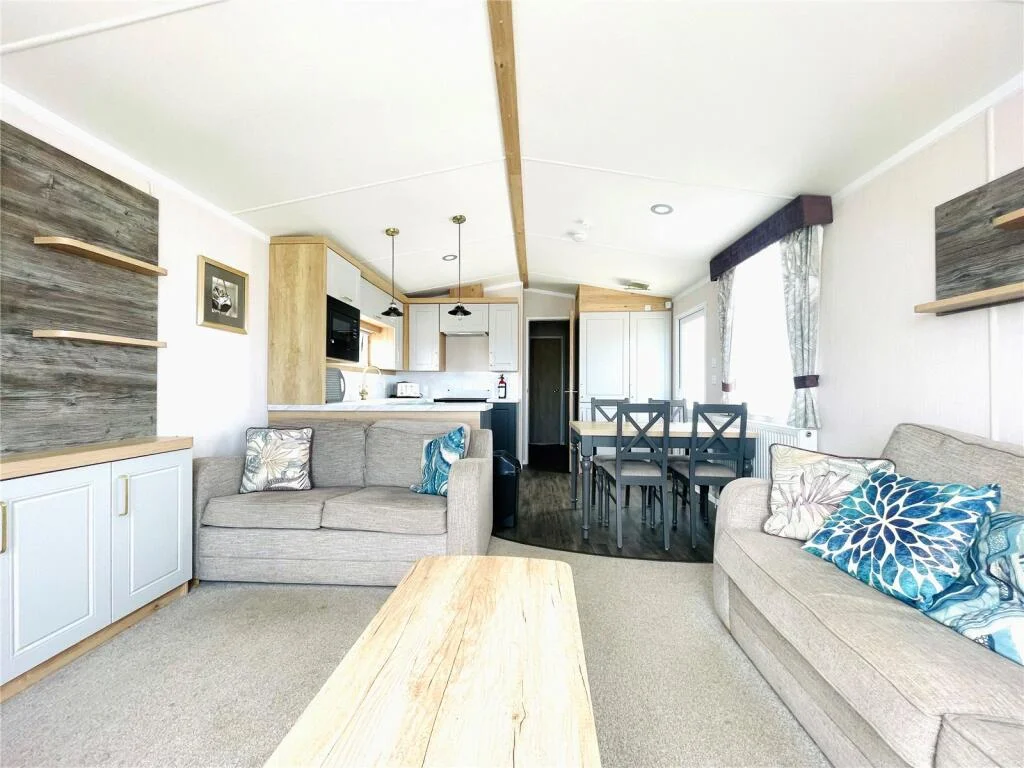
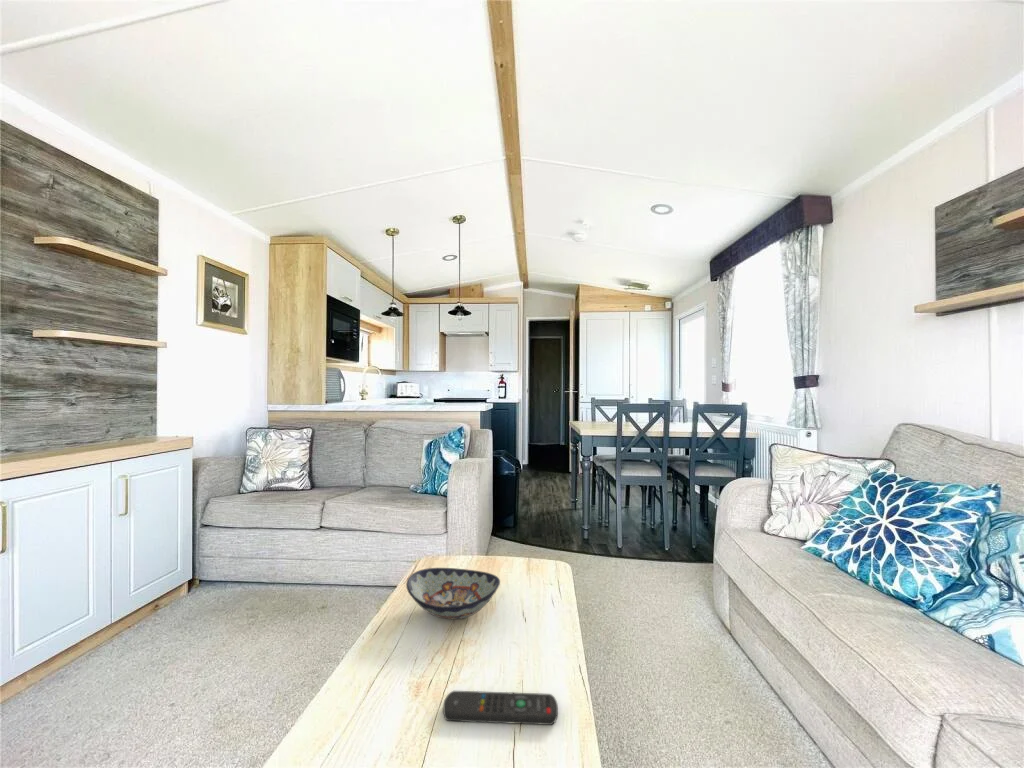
+ decorative bowl [405,567,501,620]
+ remote control [442,690,559,726]
